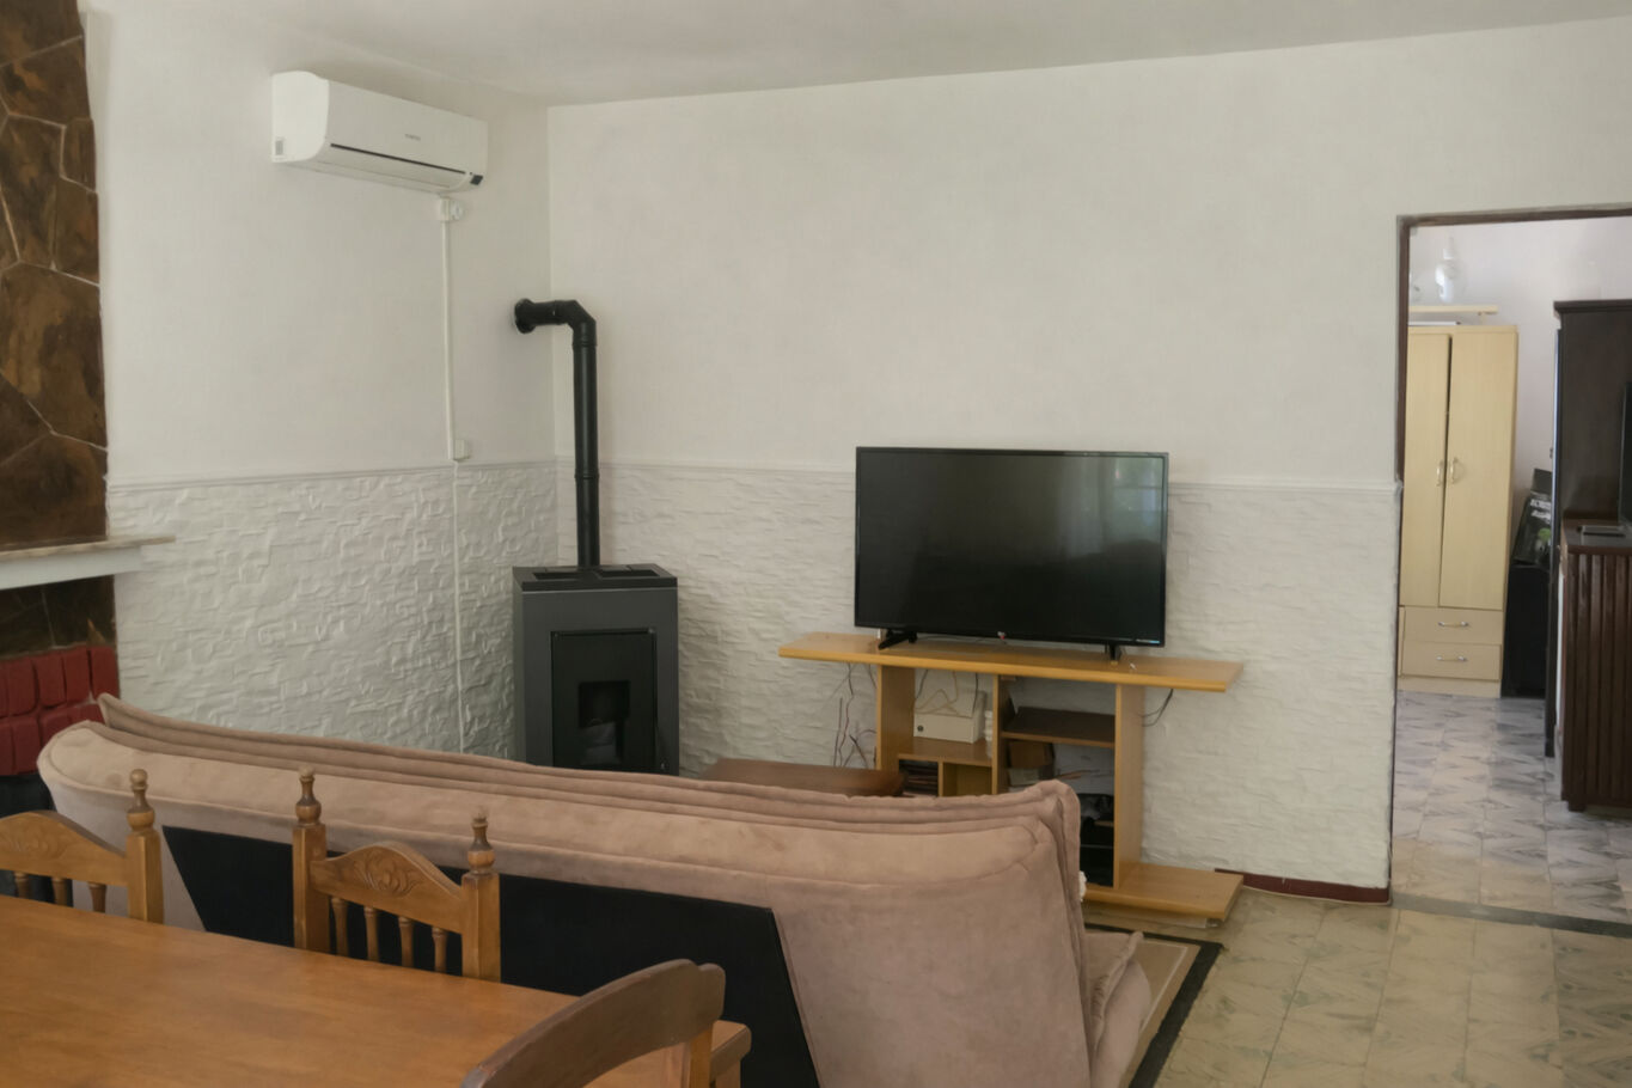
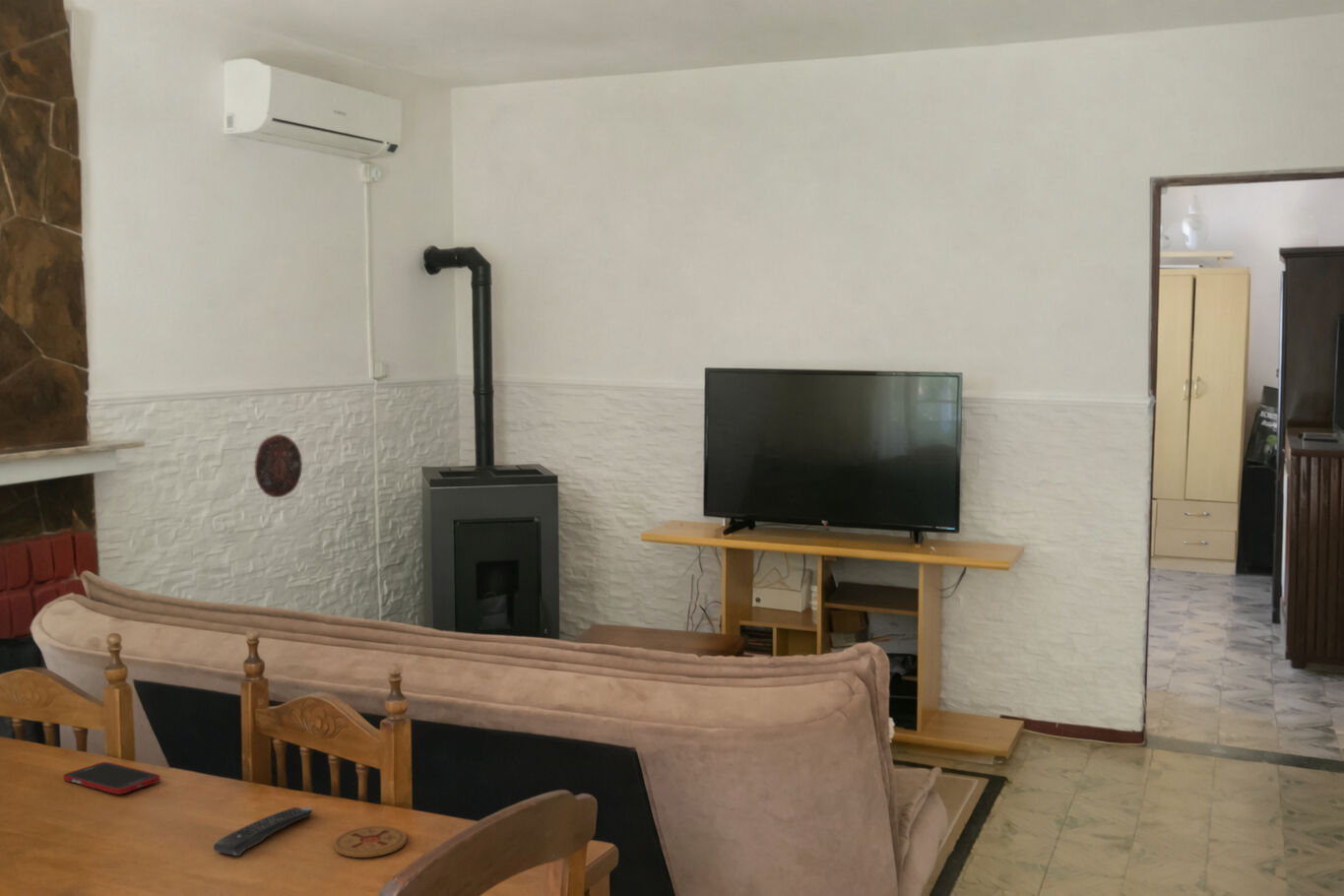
+ coaster [333,825,408,859]
+ cell phone [63,761,161,796]
+ remote control [213,806,313,857]
+ decorative plate [254,433,303,499]
